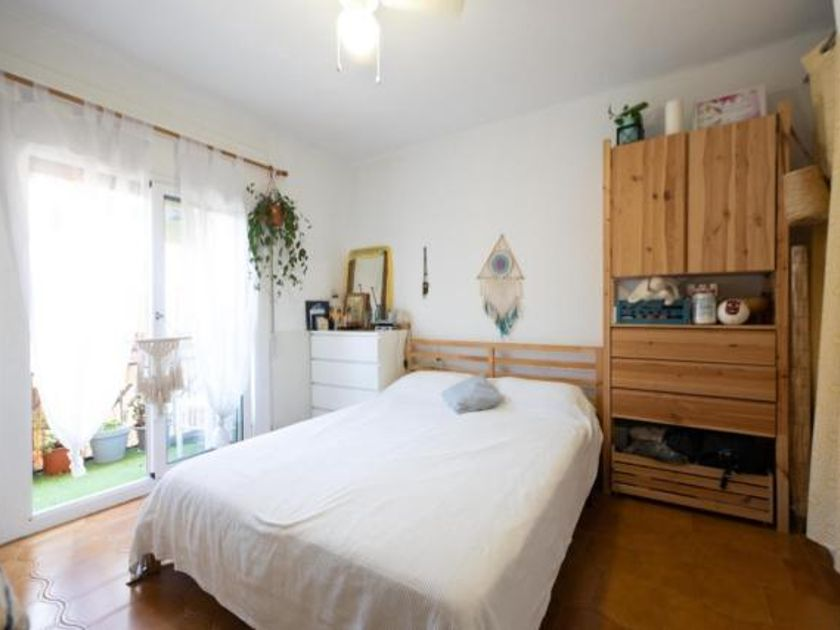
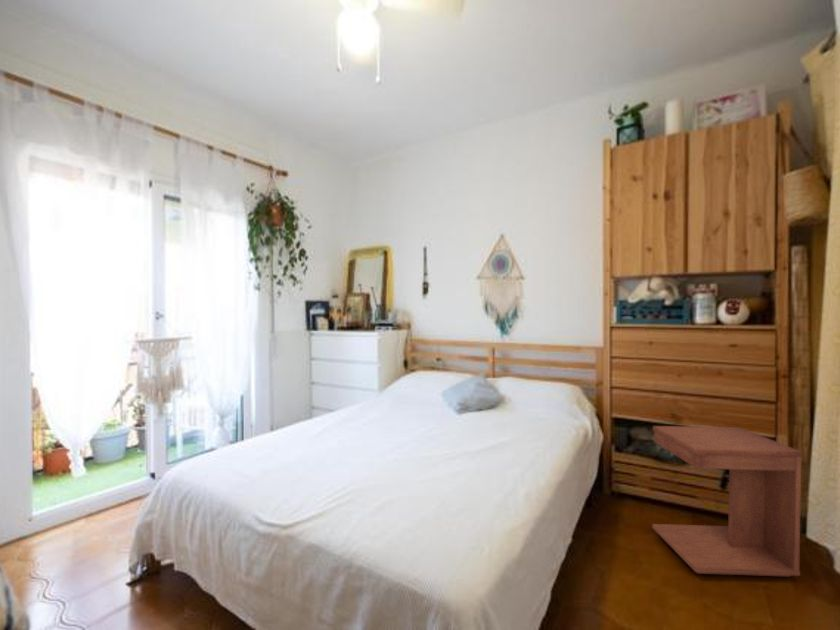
+ side table [651,425,803,578]
